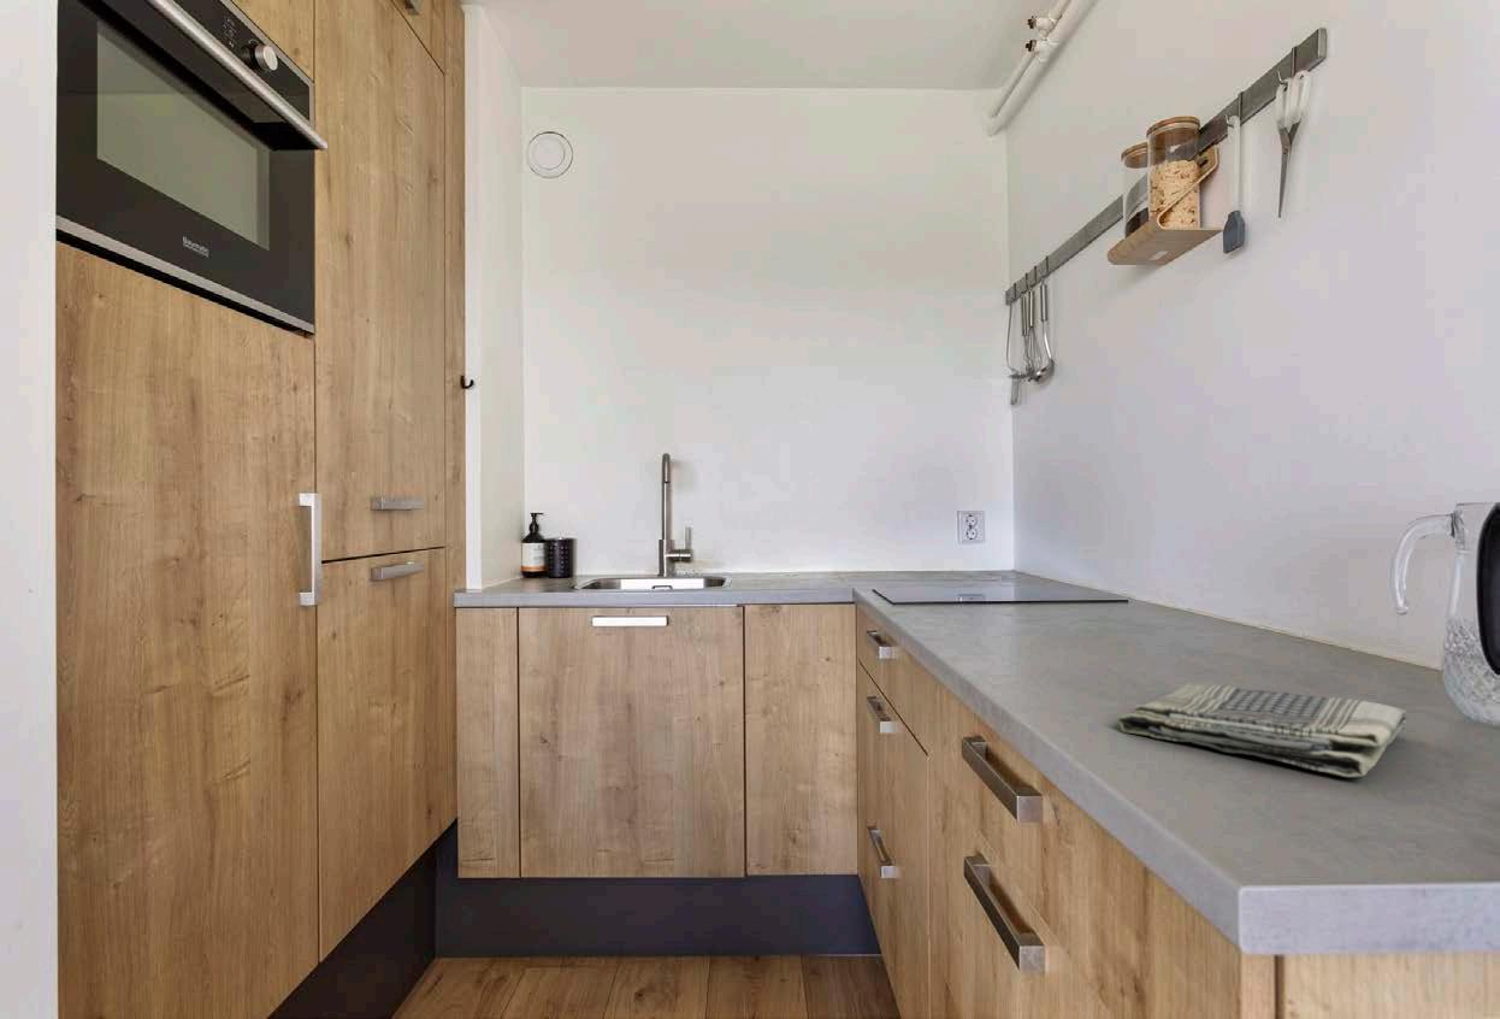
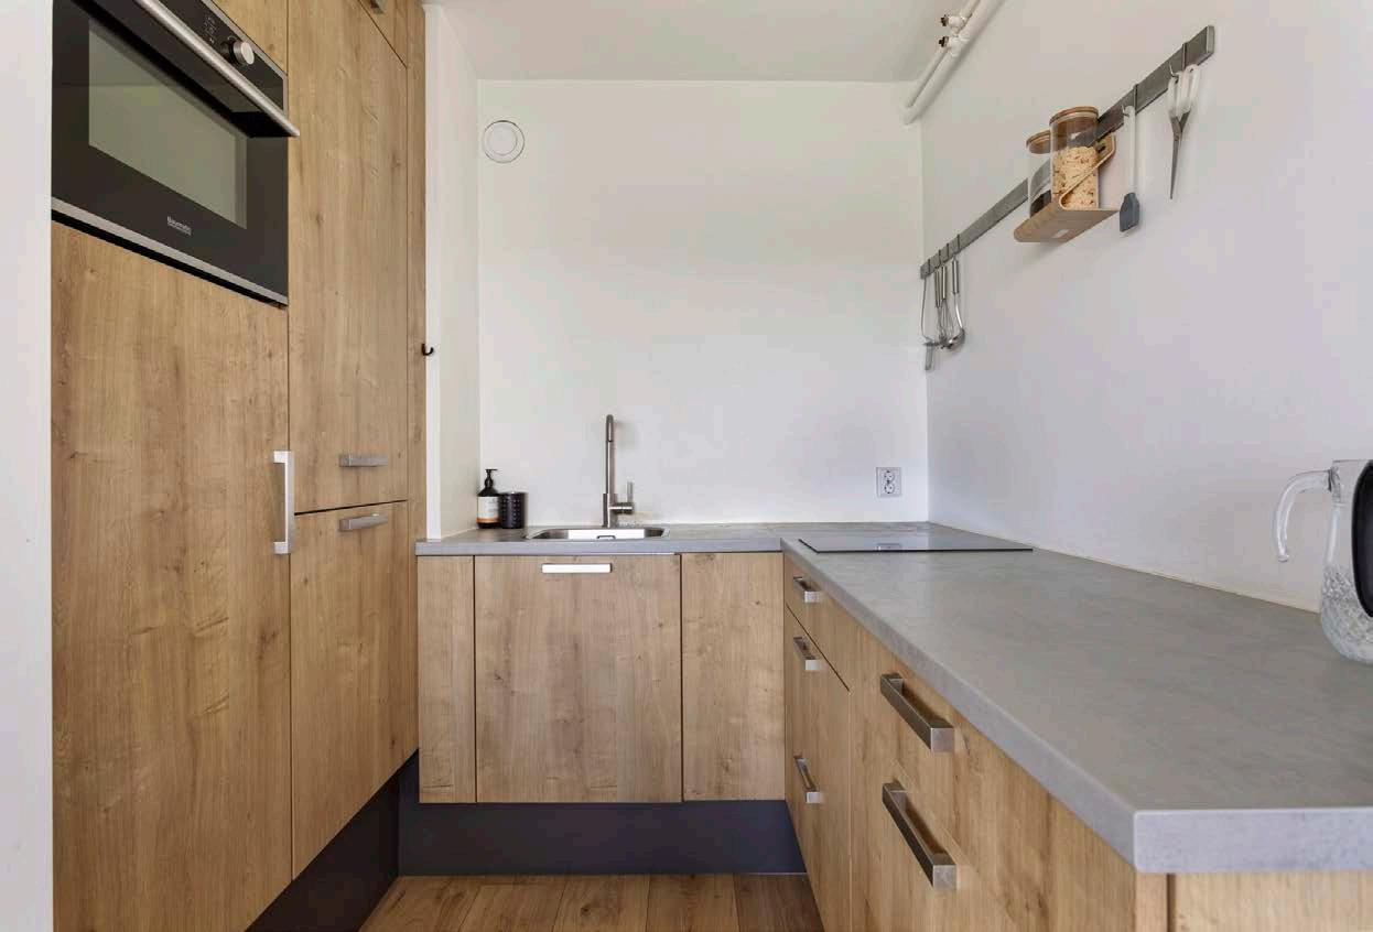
- dish towel [1116,681,1409,778]
